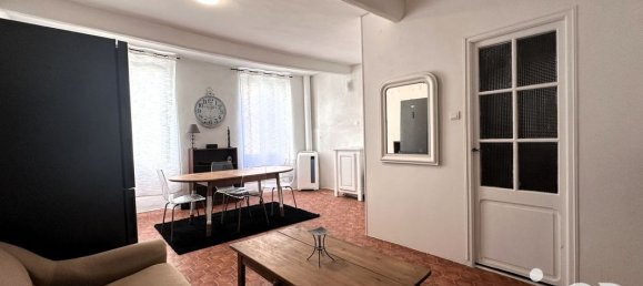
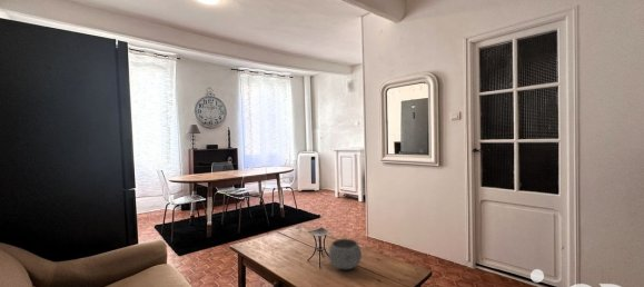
+ bowl [328,238,363,270]
